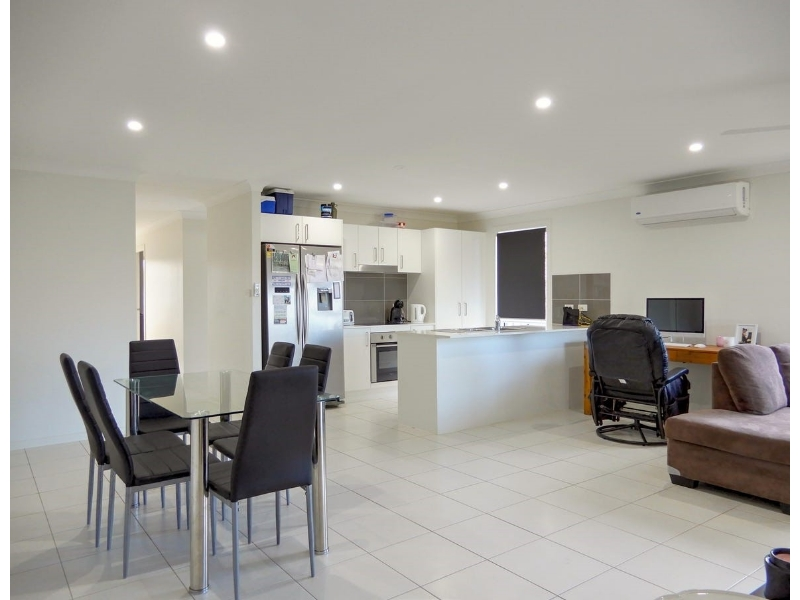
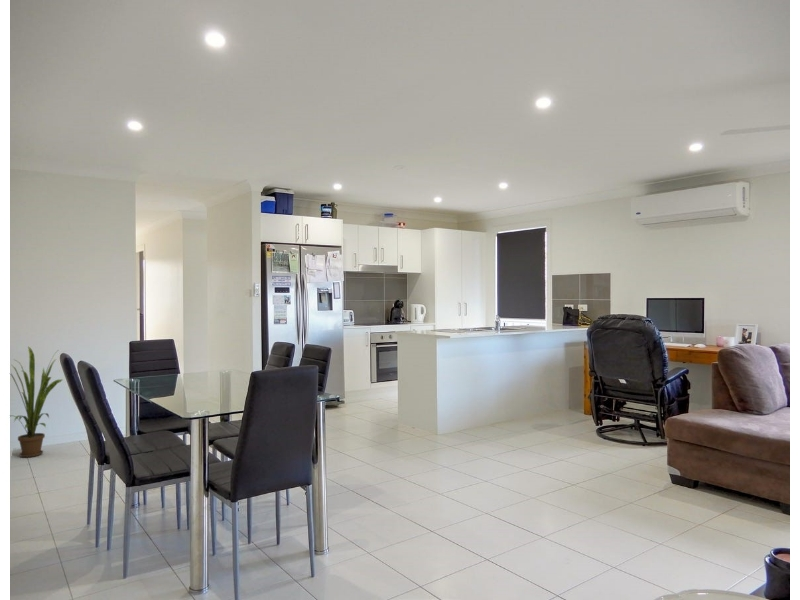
+ house plant [10,346,63,458]
